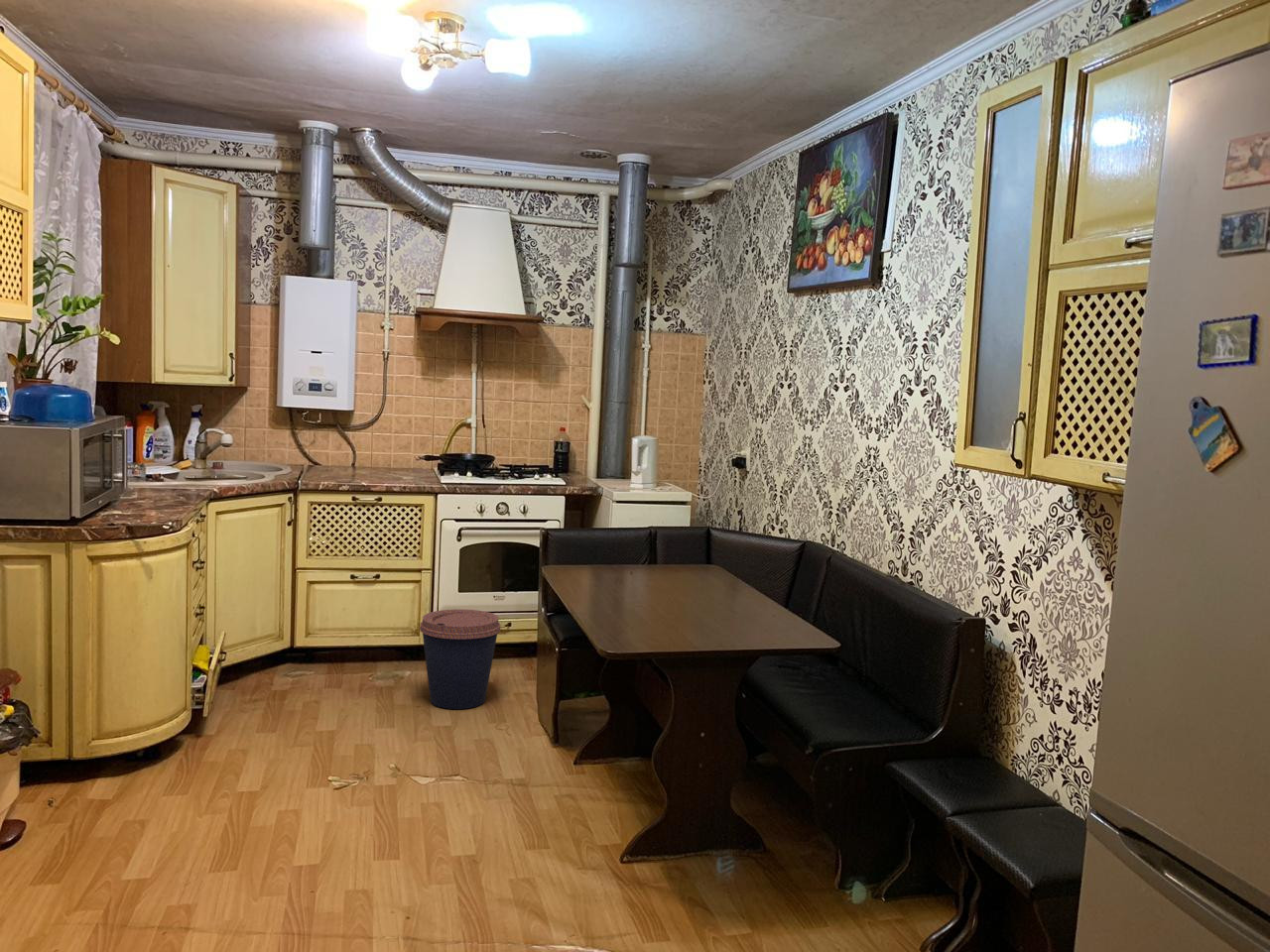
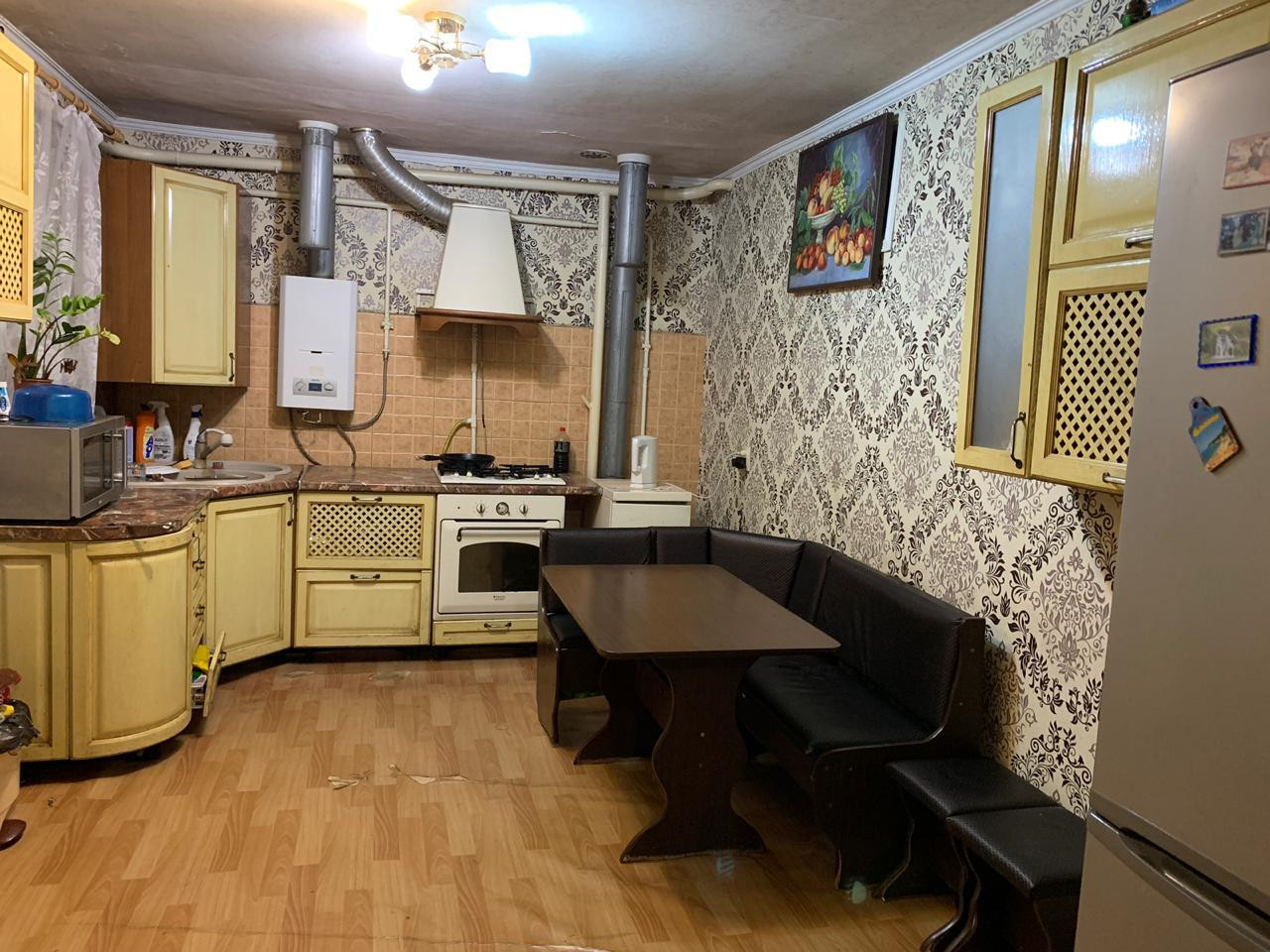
- coffee cup [419,608,501,710]
